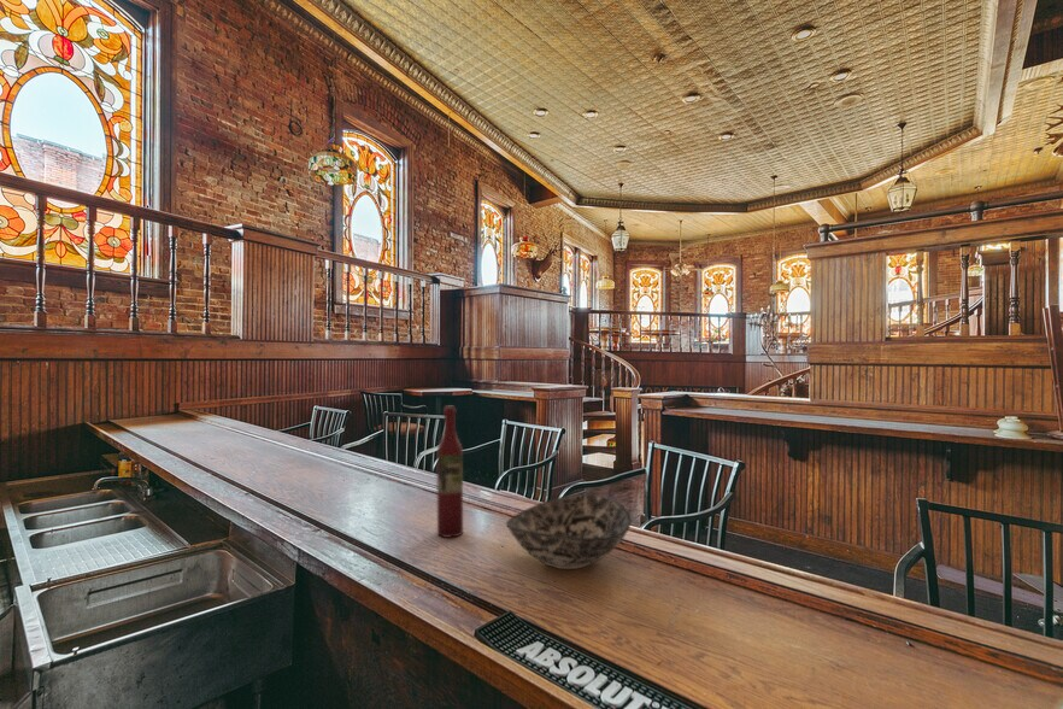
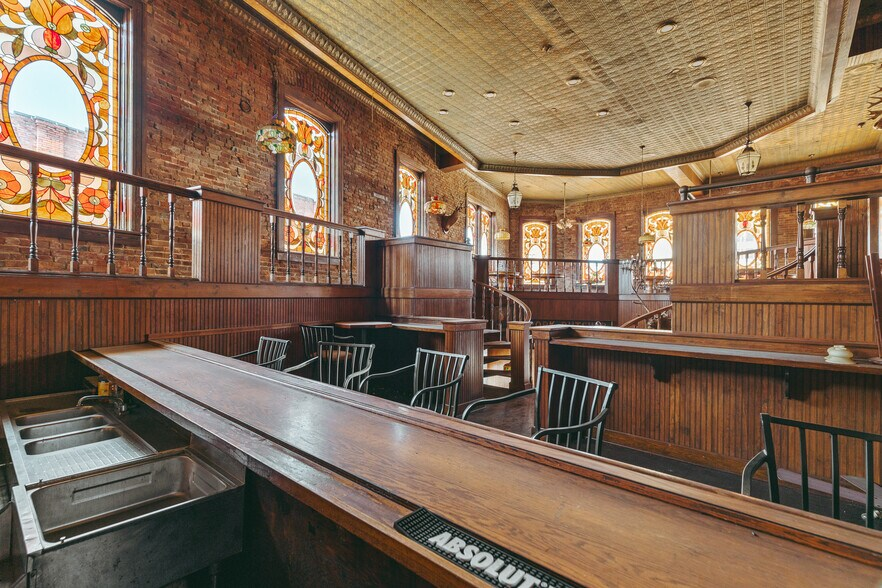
- wine bottle [436,405,464,539]
- bowl [505,493,633,570]
